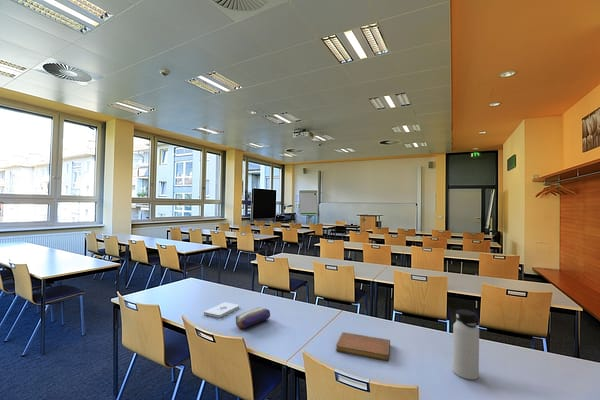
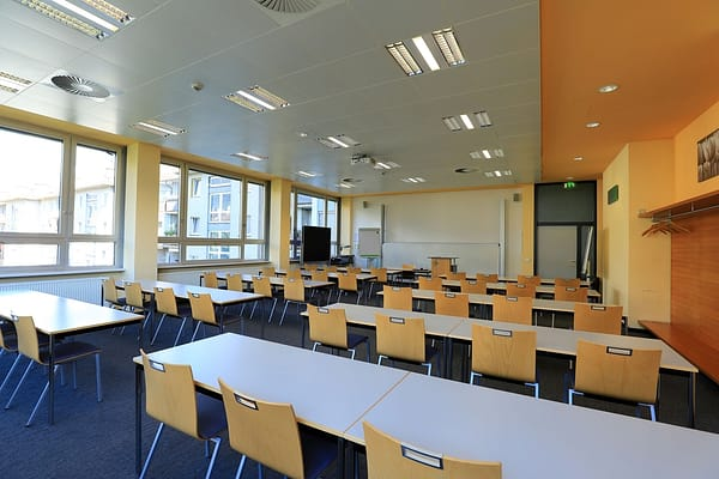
- notepad [203,301,240,319]
- water bottle [452,309,480,381]
- pencil case [235,306,271,330]
- notebook [335,331,391,361]
